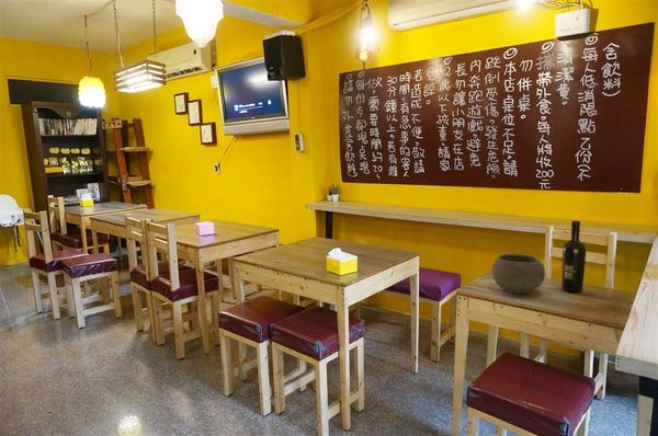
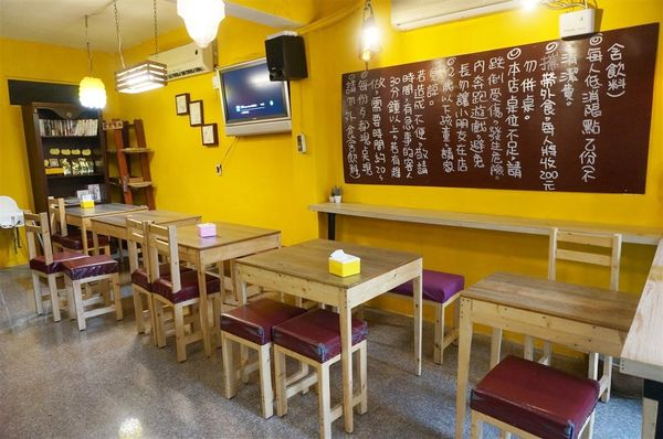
- bowl [491,253,546,295]
- wine bottle [560,219,587,295]
